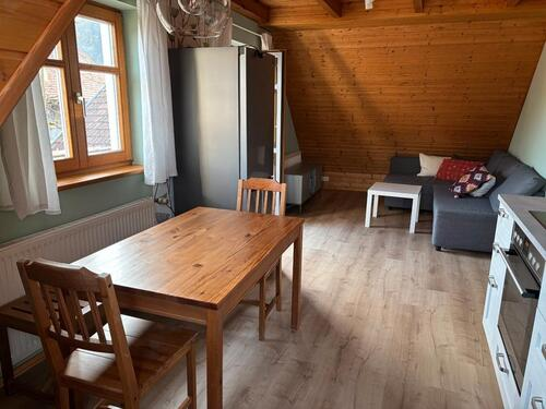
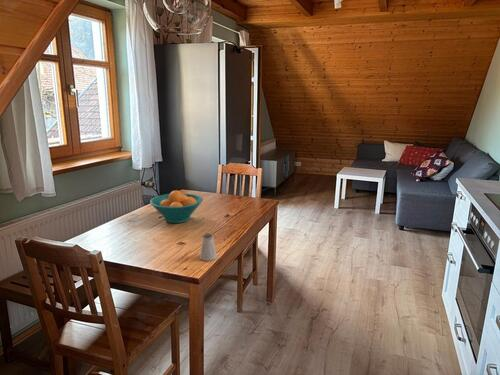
+ saltshaker [199,232,218,262]
+ fruit bowl [149,190,204,224]
